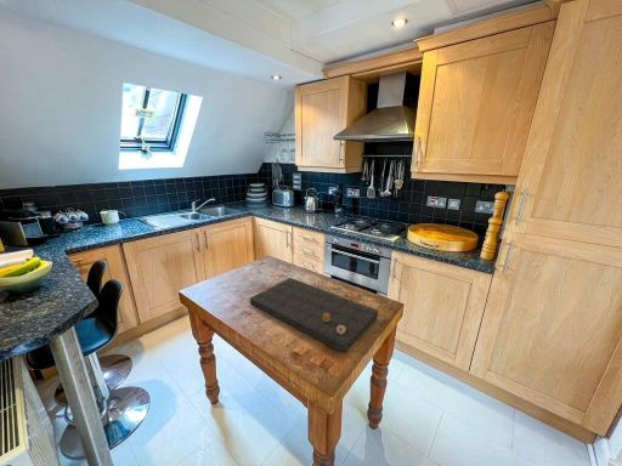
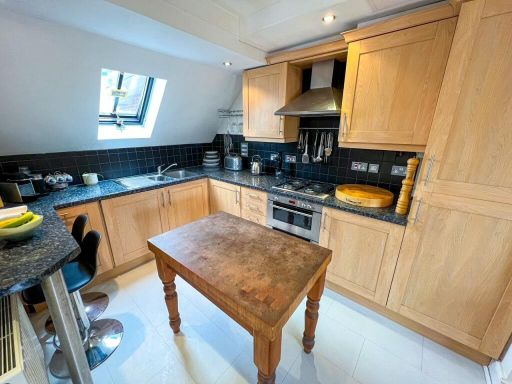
- cutting board [249,277,379,354]
